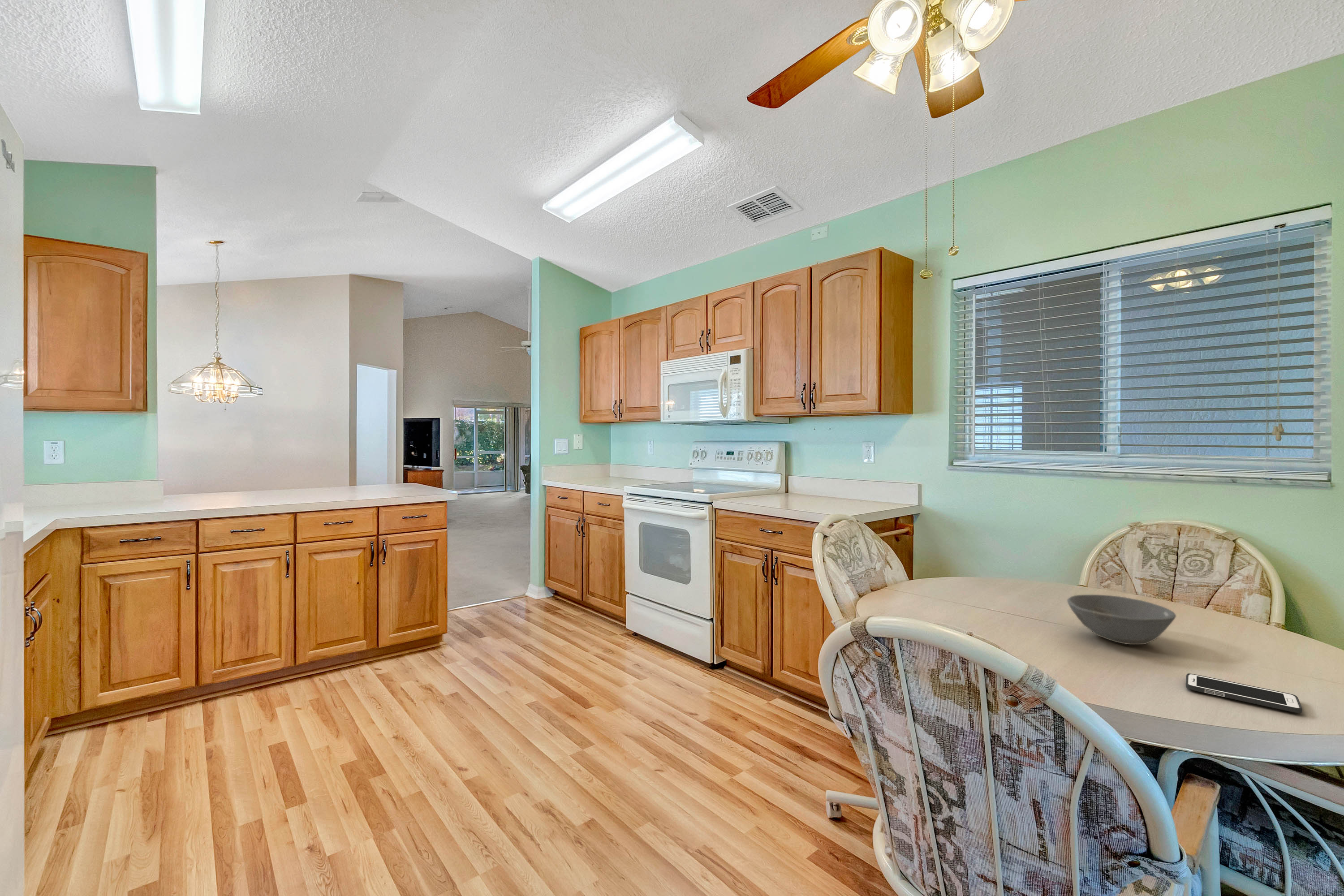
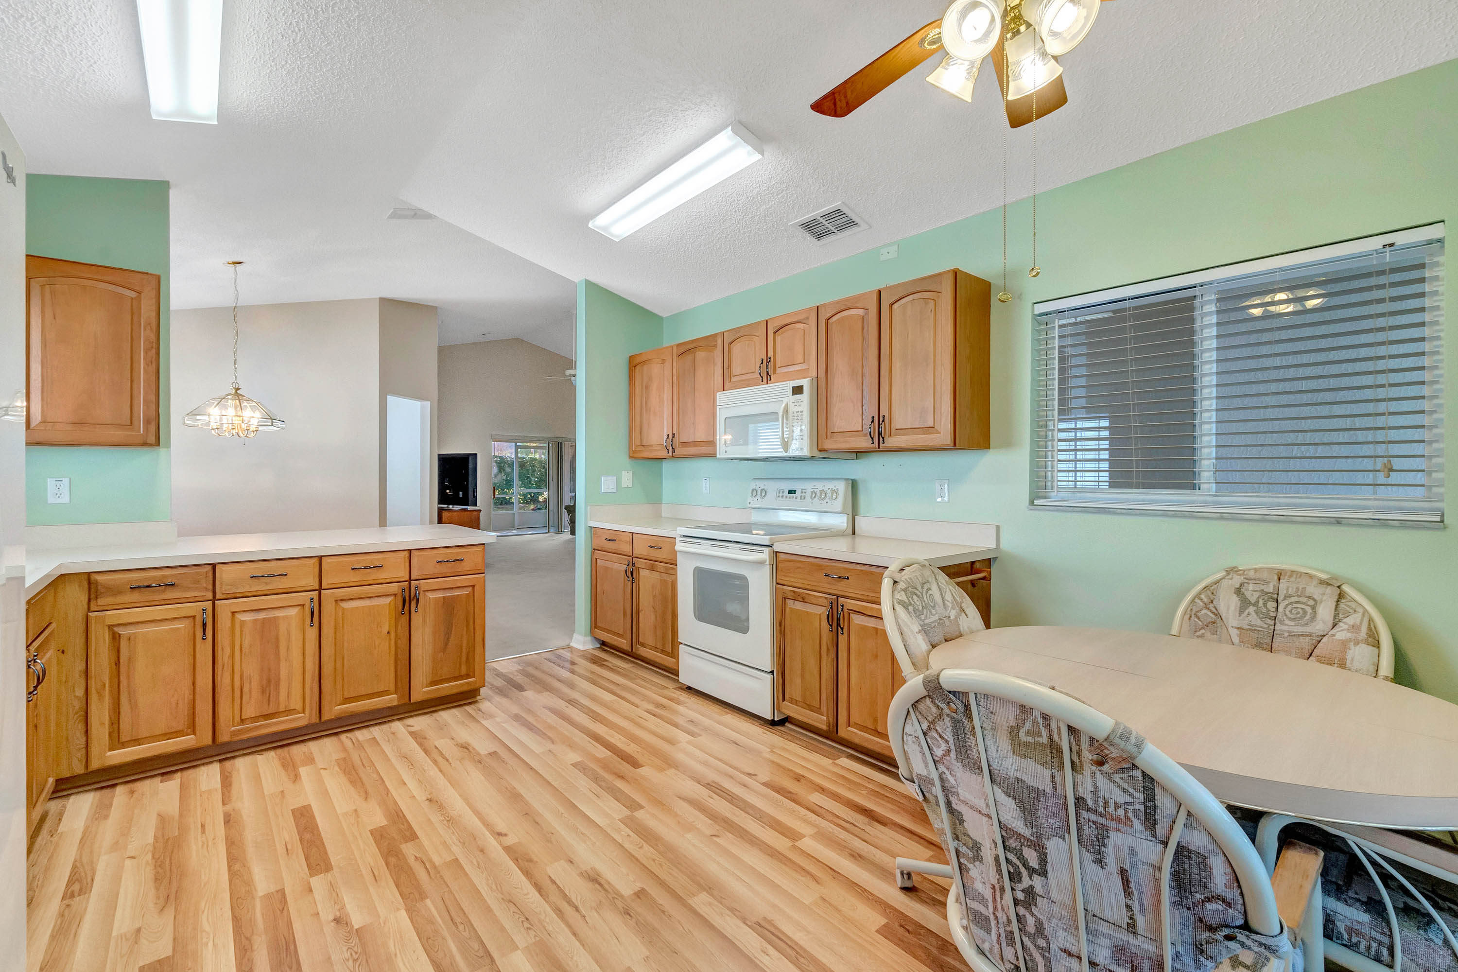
- bowl [1067,594,1176,645]
- cell phone [1185,673,1303,714]
